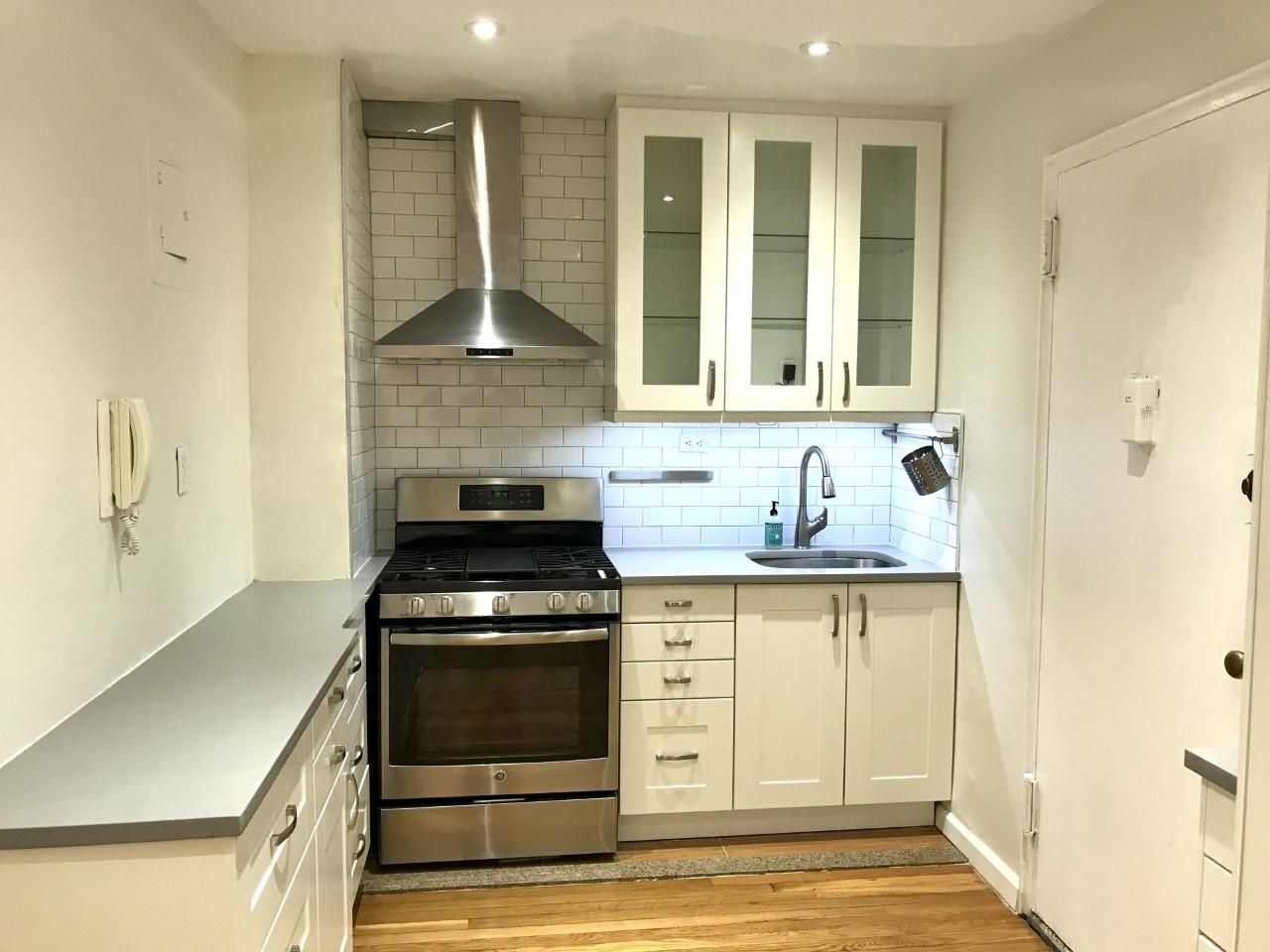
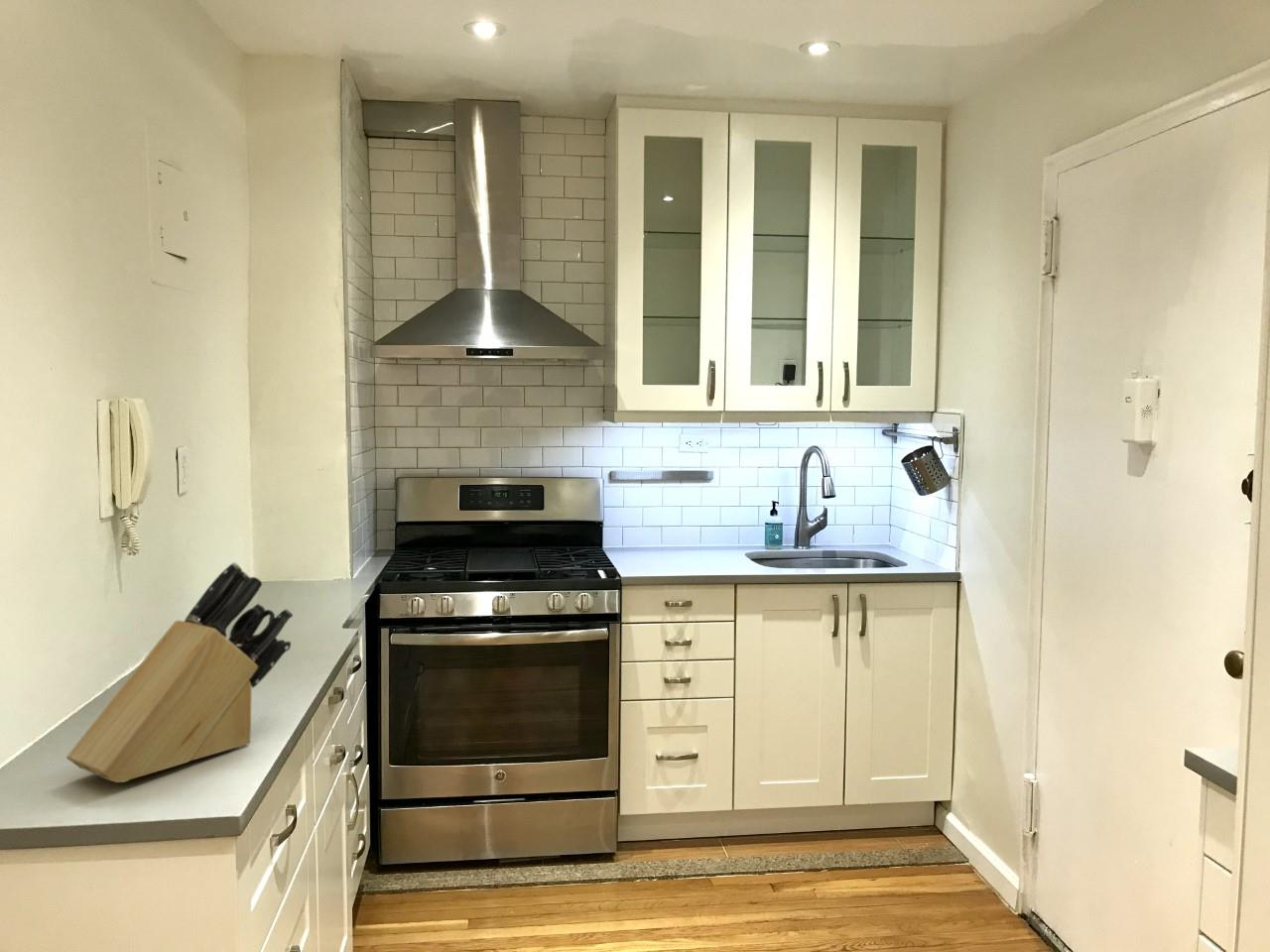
+ knife block [65,561,294,783]
